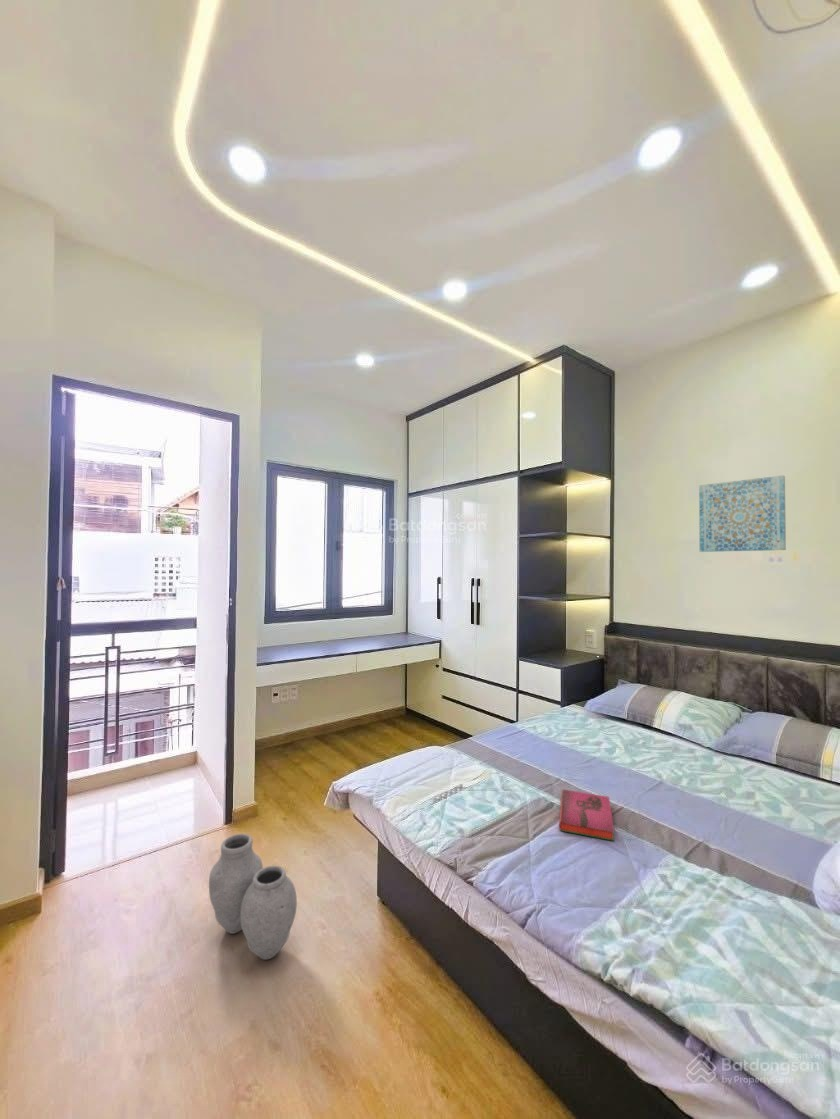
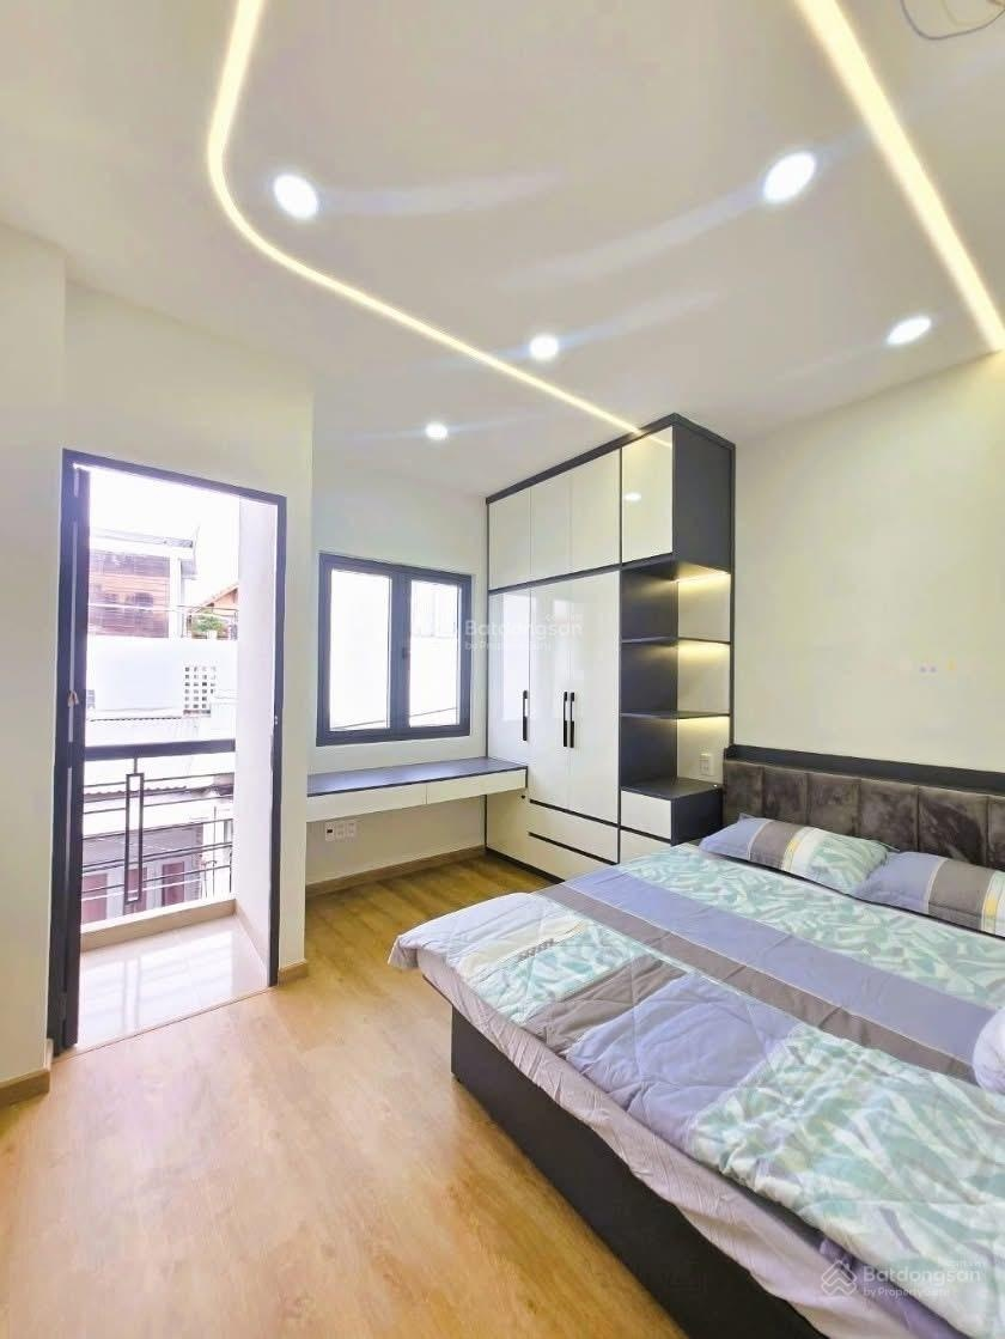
- vase [208,833,298,961]
- wall art [698,474,787,553]
- hardback book [558,788,615,842]
